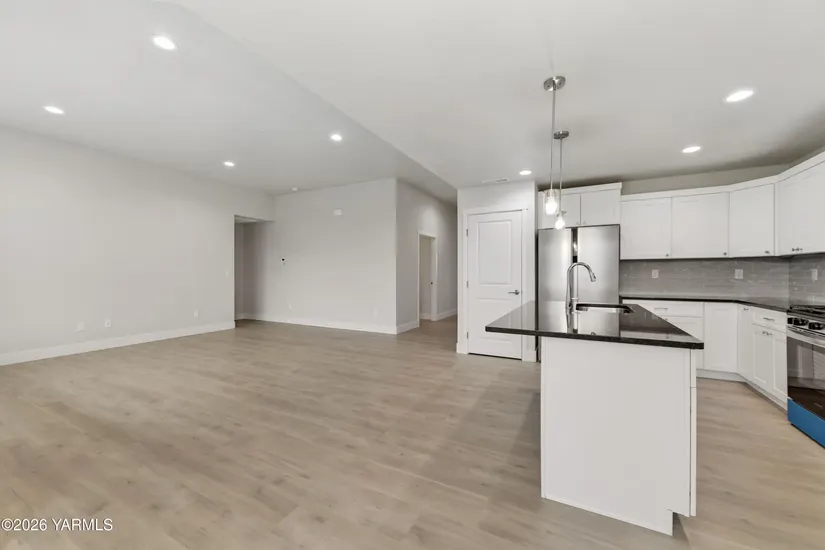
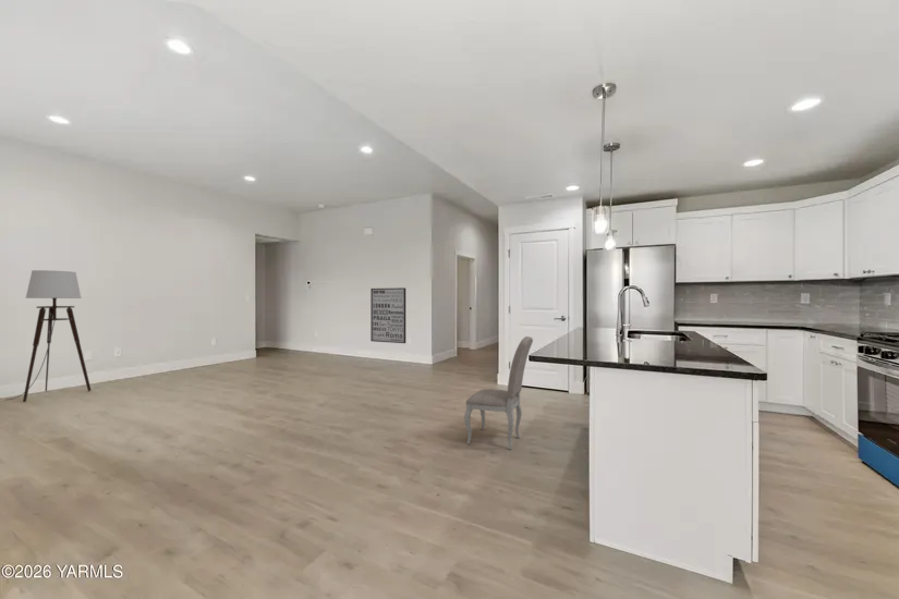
+ floor lamp [7,269,92,403]
+ dining chair [463,335,534,451]
+ wall art [369,286,406,344]
